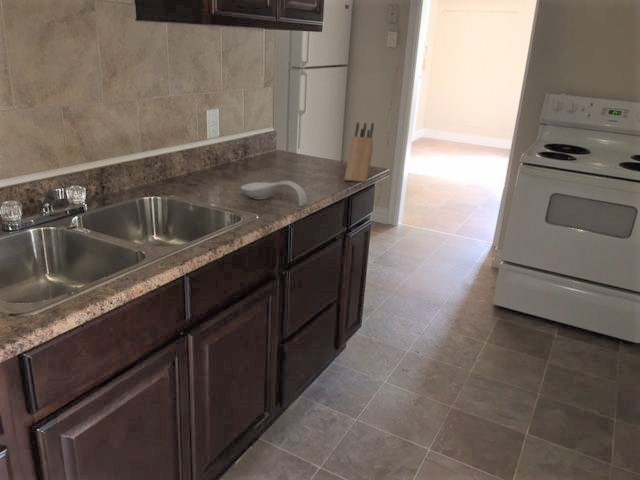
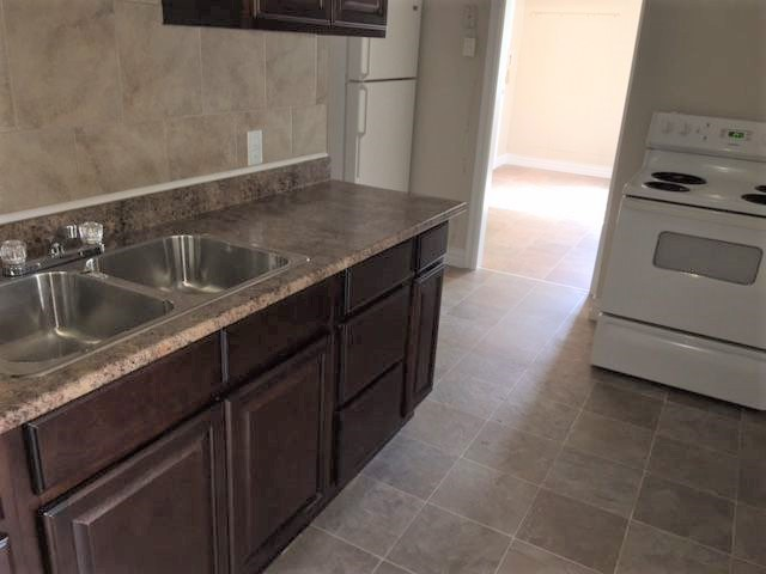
- knife block [343,121,375,184]
- spoon rest [240,180,308,207]
